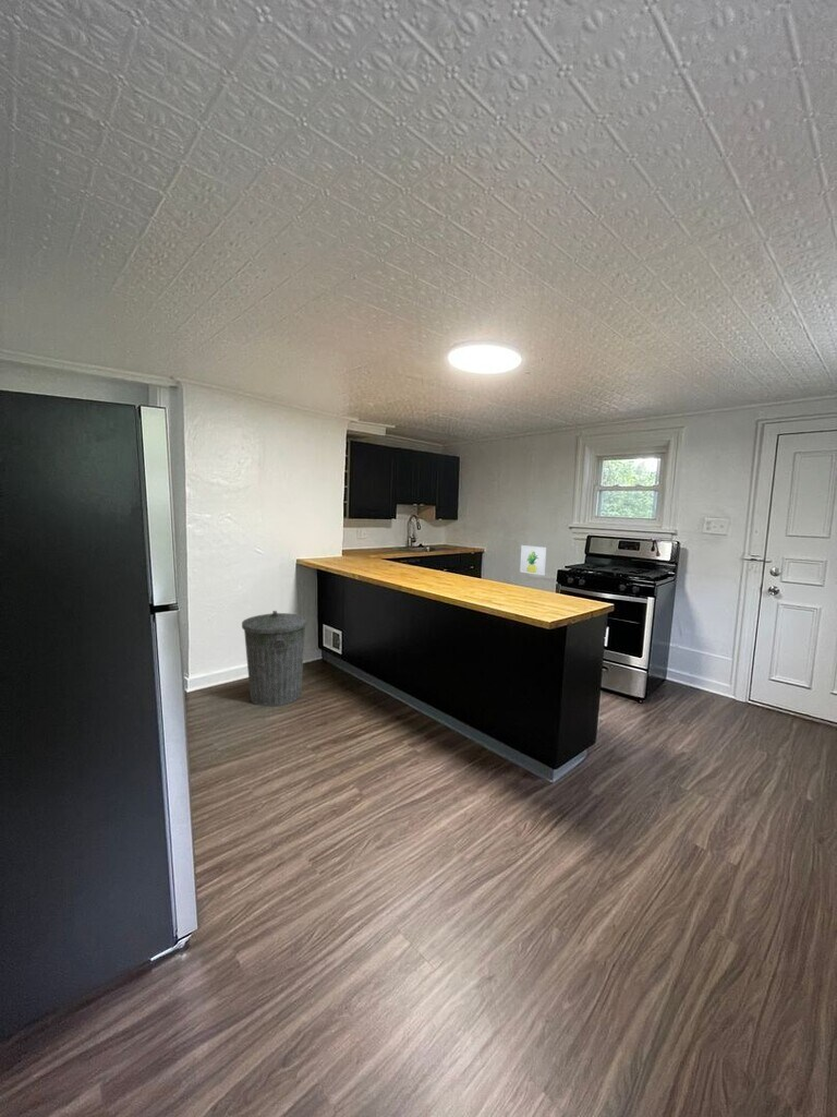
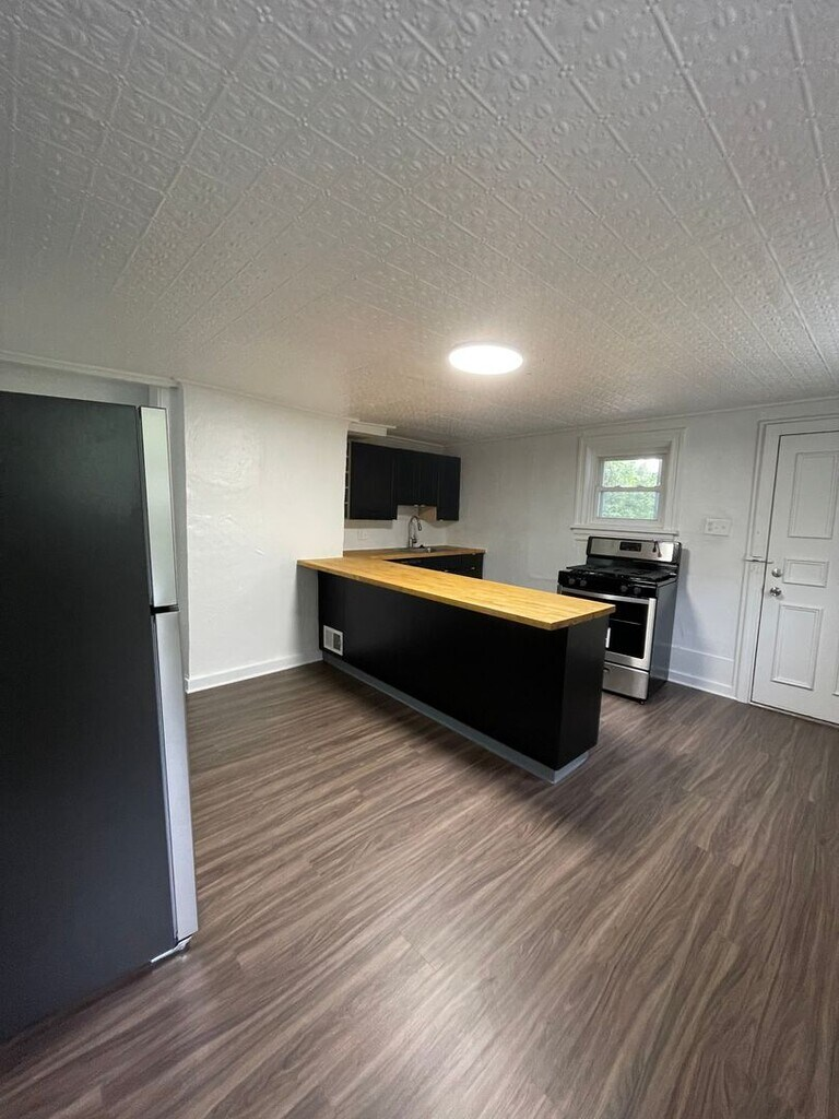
- trash can [241,610,308,708]
- wall art [519,544,547,576]
